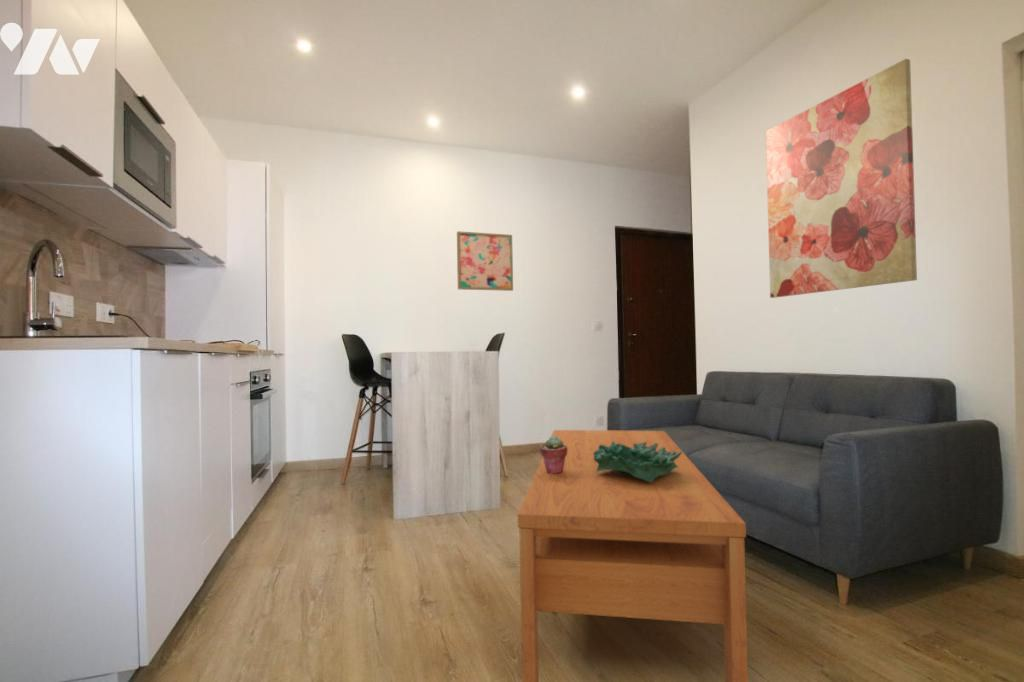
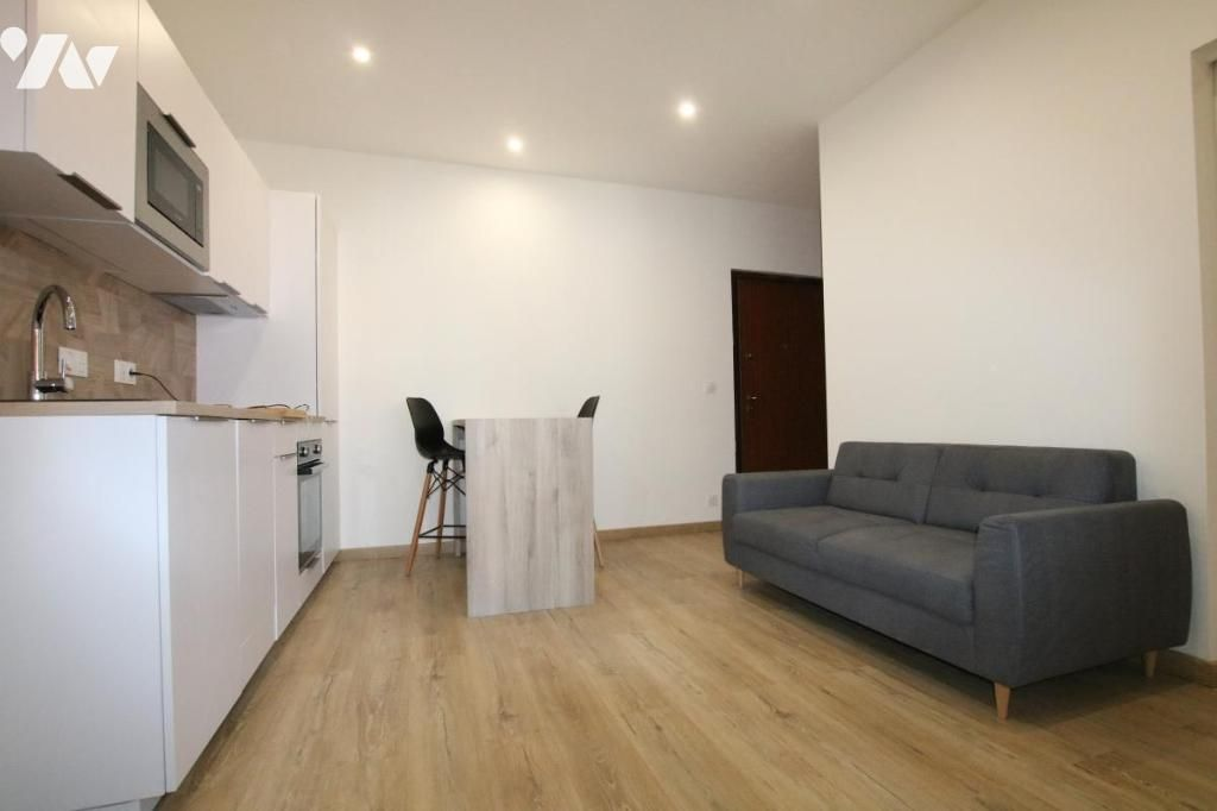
- decorative bowl [593,441,683,482]
- wall art [765,58,918,299]
- coffee table [517,429,749,682]
- potted succulent [539,436,568,474]
- wall art [456,230,514,292]
